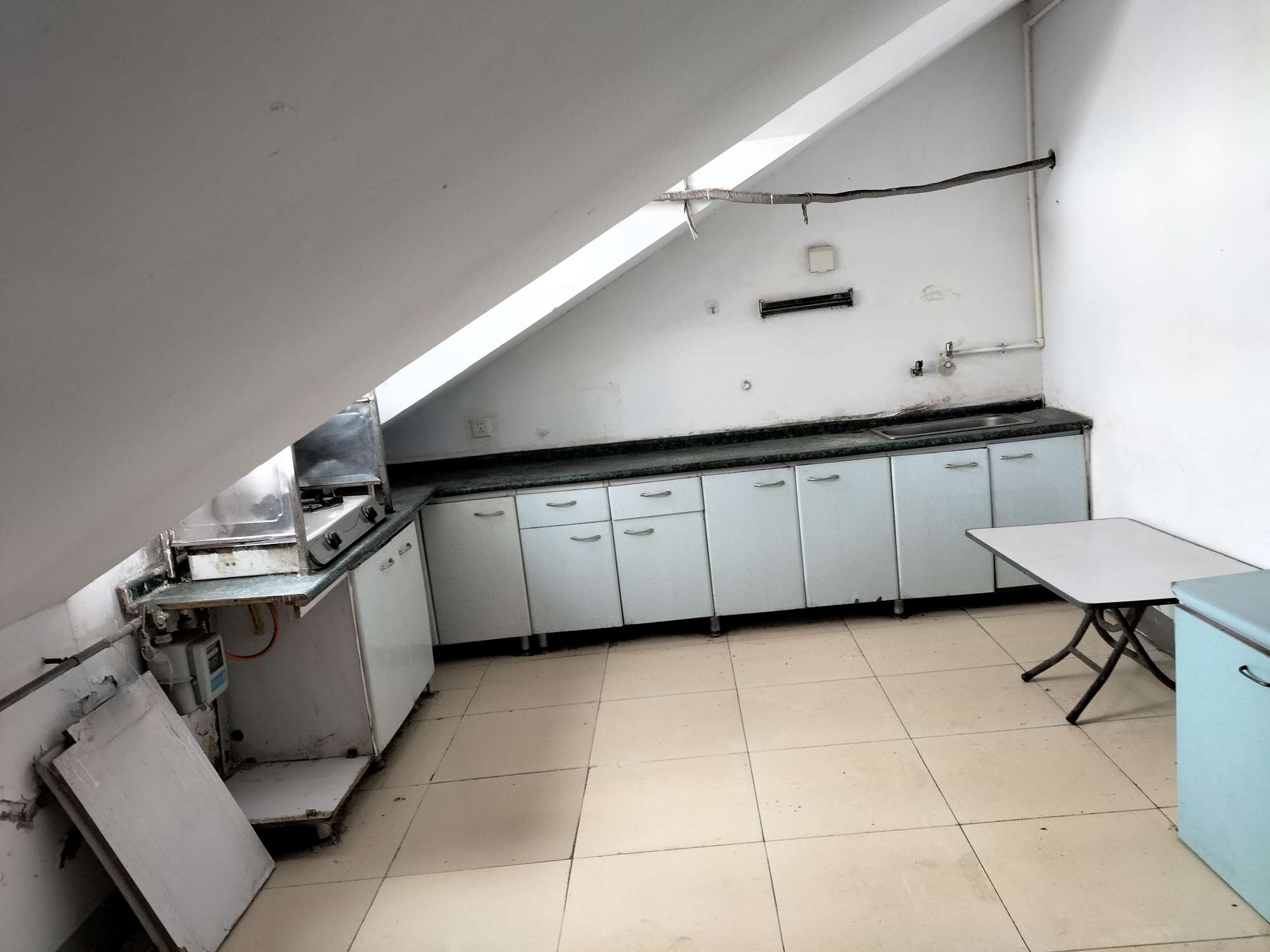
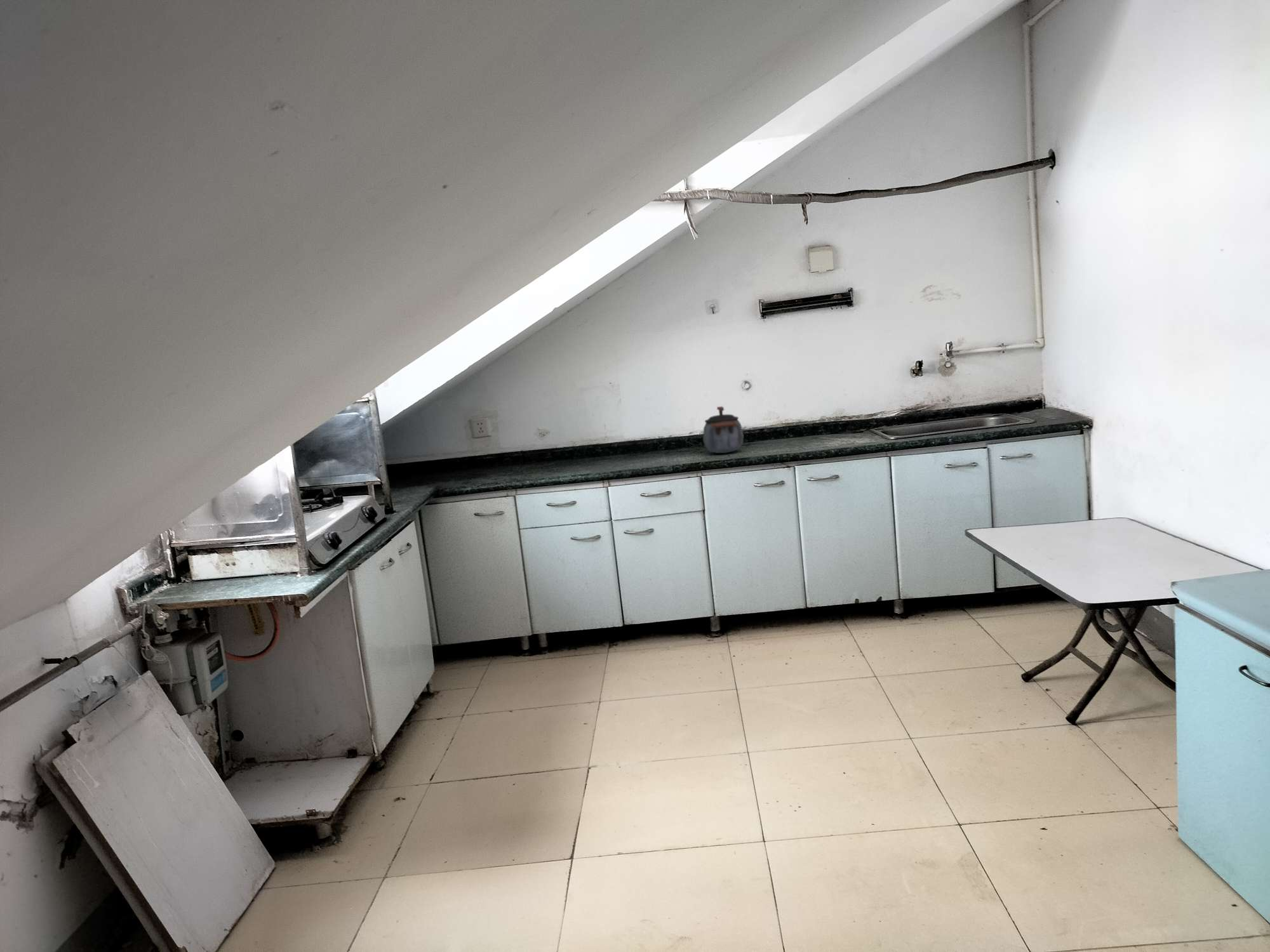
+ kettle [702,406,744,454]
